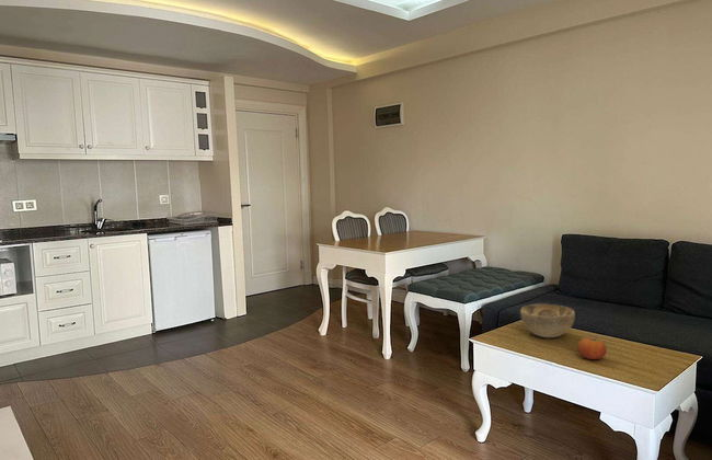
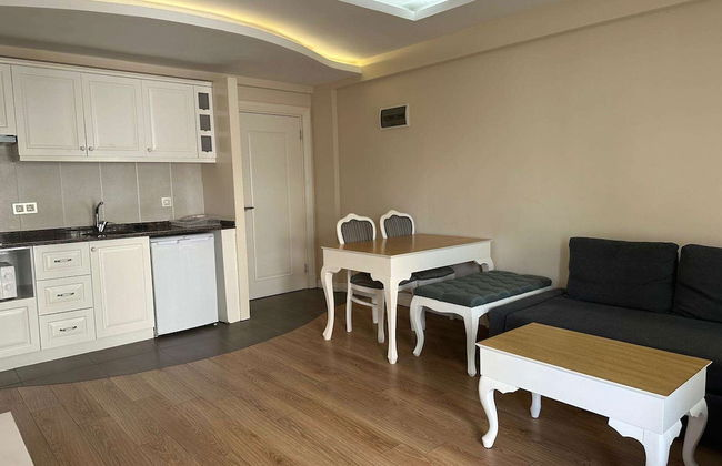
- decorative bowl [519,303,576,338]
- fruit [577,336,608,360]
